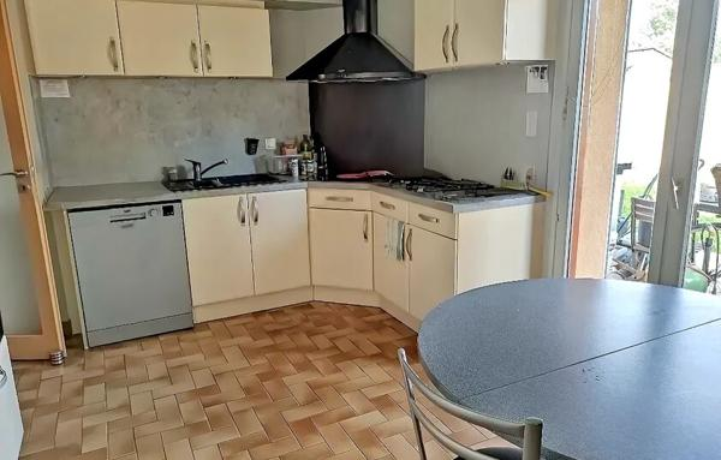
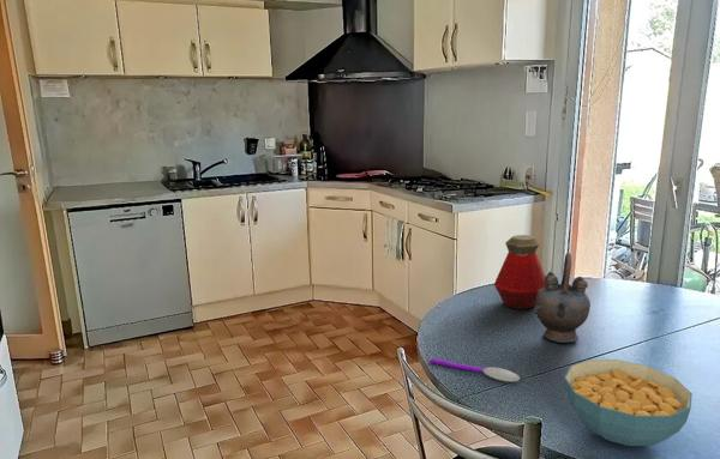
+ cereal bowl [563,358,694,447]
+ spoon [430,357,521,383]
+ bottle [493,234,546,310]
+ teapot [534,252,592,344]
